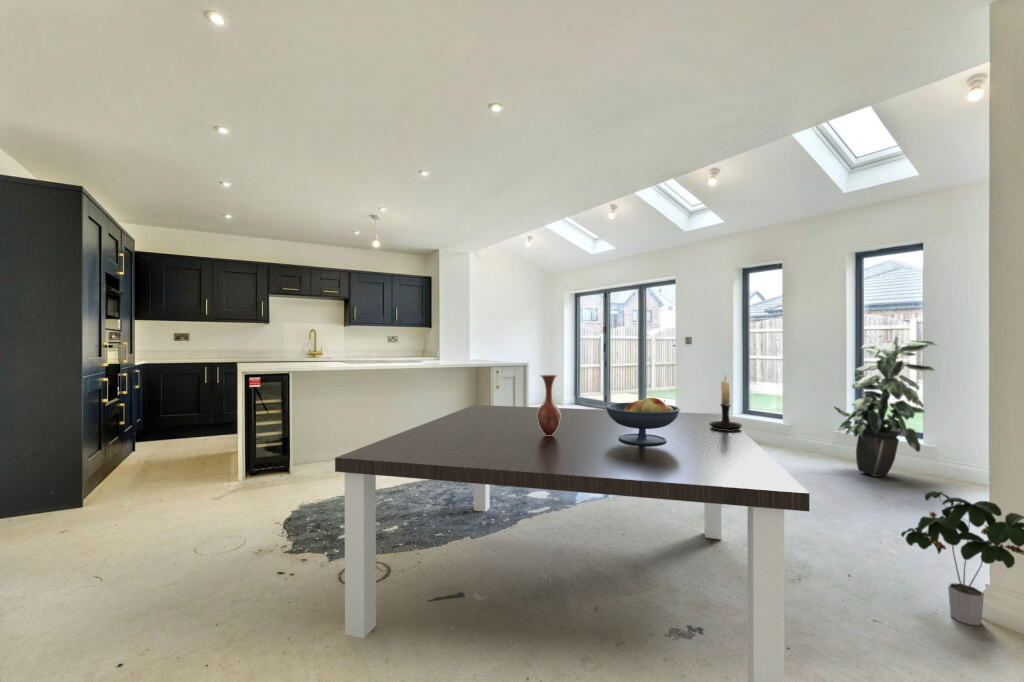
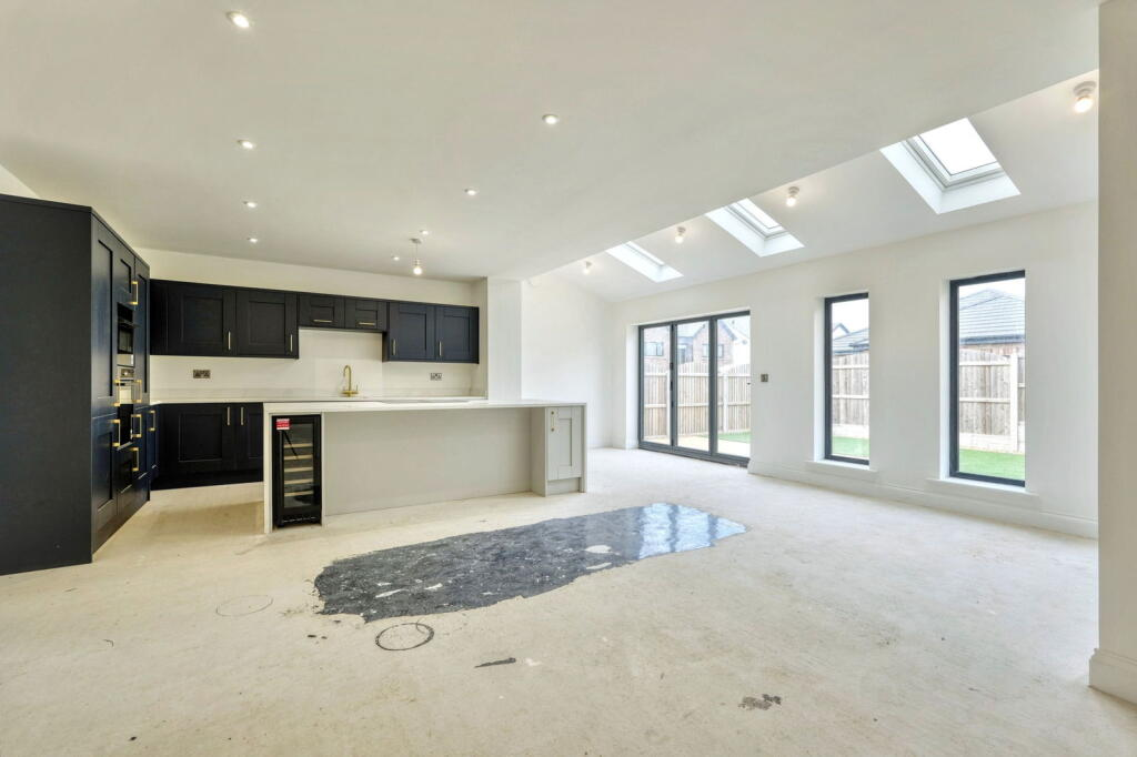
- fruit bowl [605,396,681,445]
- candle holder [710,372,743,431]
- vase [537,374,561,436]
- dining table [334,404,810,682]
- potted plant [900,490,1024,626]
- indoor plant [832,332,939,478]
